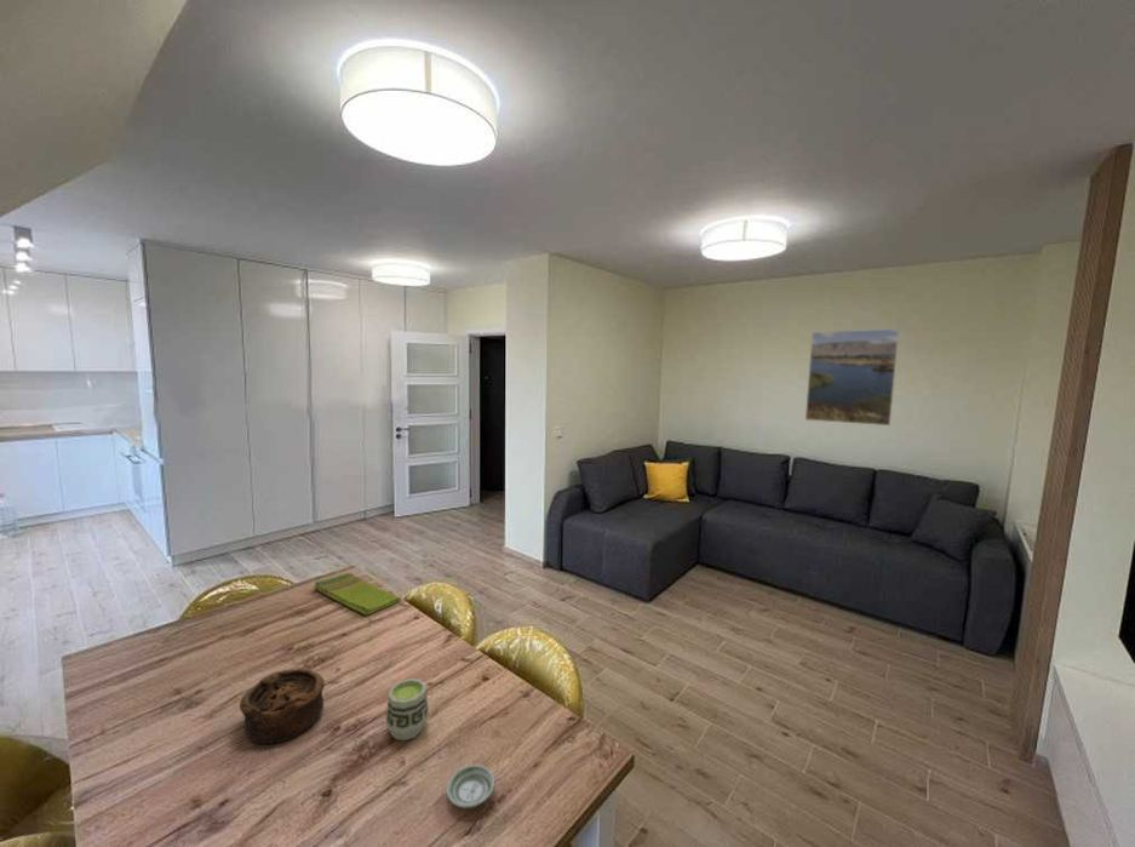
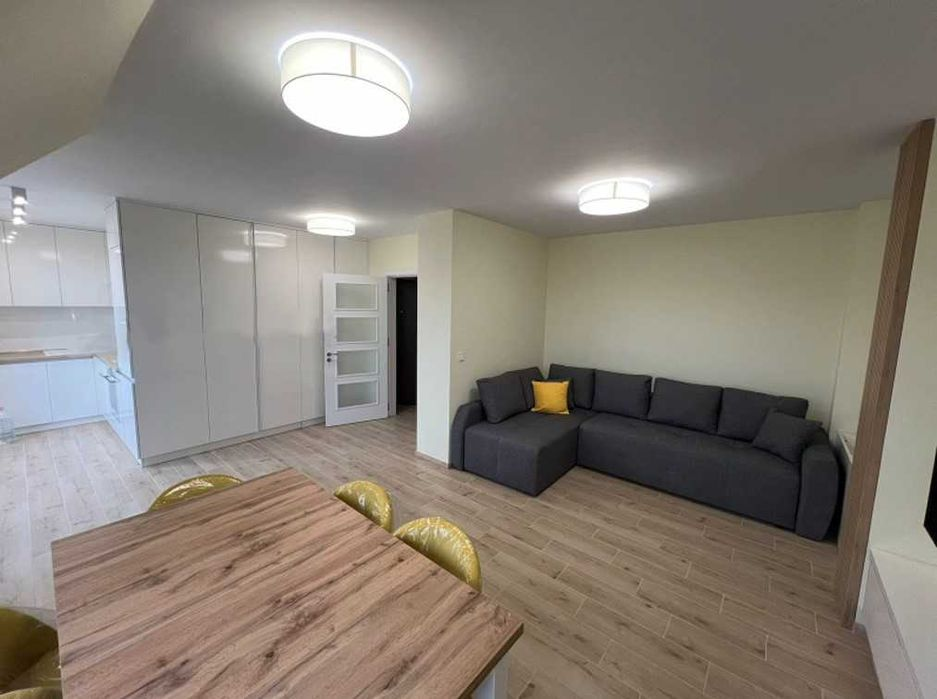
- bowl [239,668,326,745]
- dish towel [314,572,402,616]
- saucer [446,763,495,809]
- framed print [804,327,900,427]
- cup [384,677,430,742]
